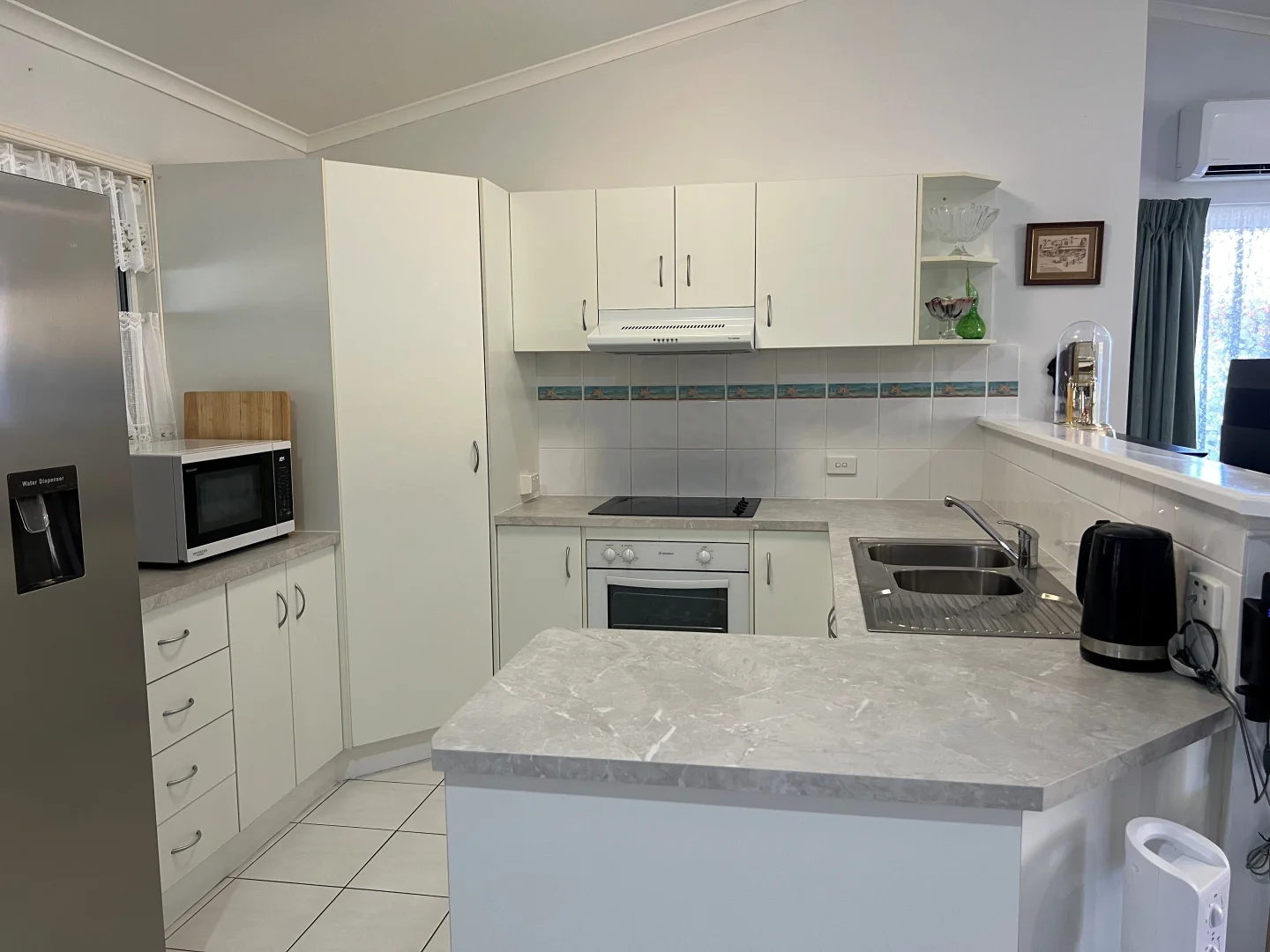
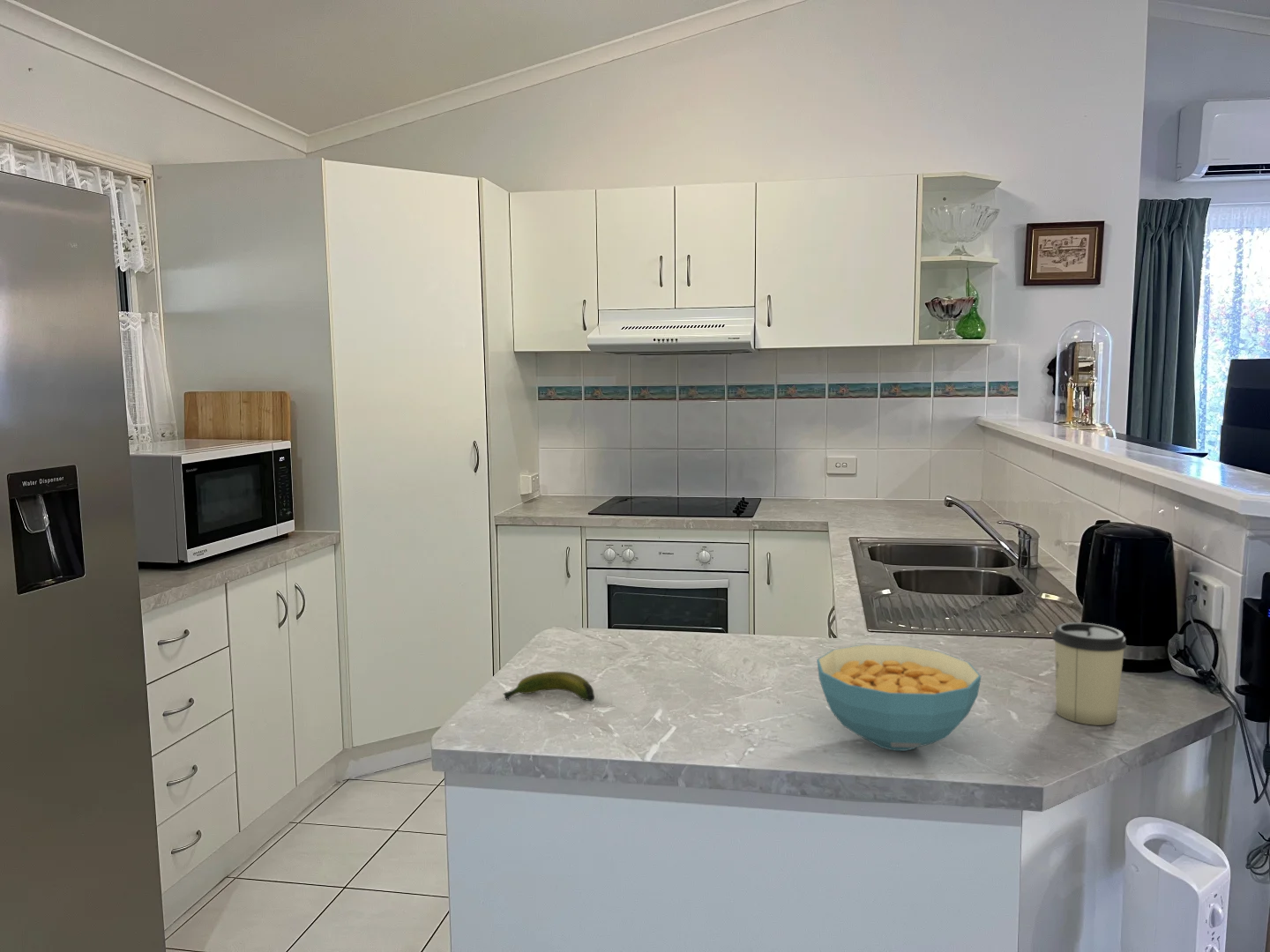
+ cereal bowl [816,643,982,752]
+ banana [502,671,595,703]
+ cup [1051,621,1128,726]
